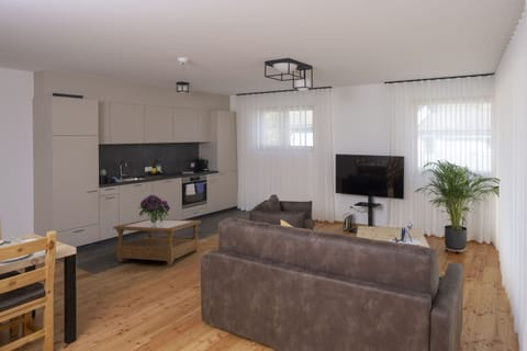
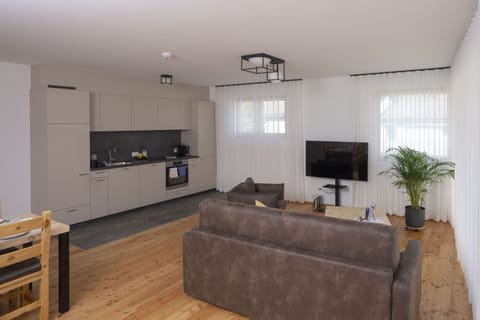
- bouquet [136,194,171,224]
- coffee table [112,218,202,267]
